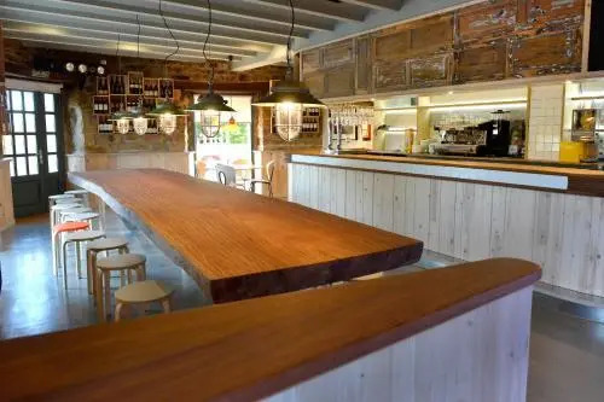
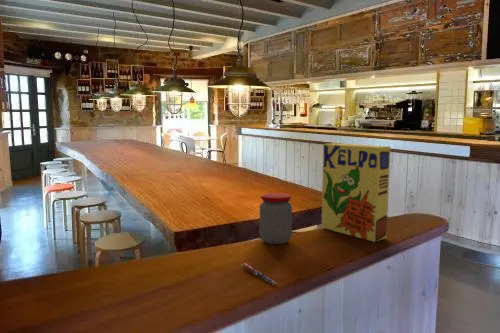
+ pen [241,262,277,285]
+ cereal box [320,142,391,243]
+ jar [259,192,293,245]
